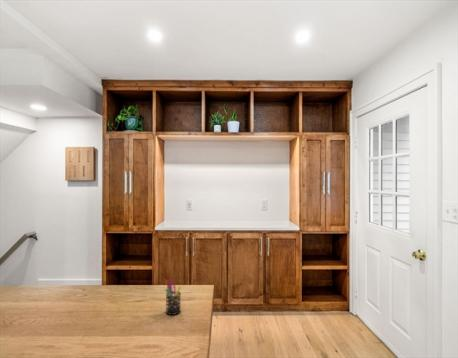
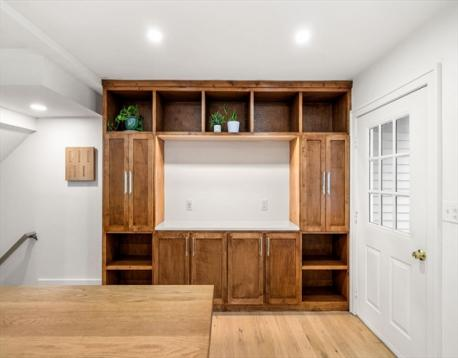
- pen holder [164,279,182,316]
